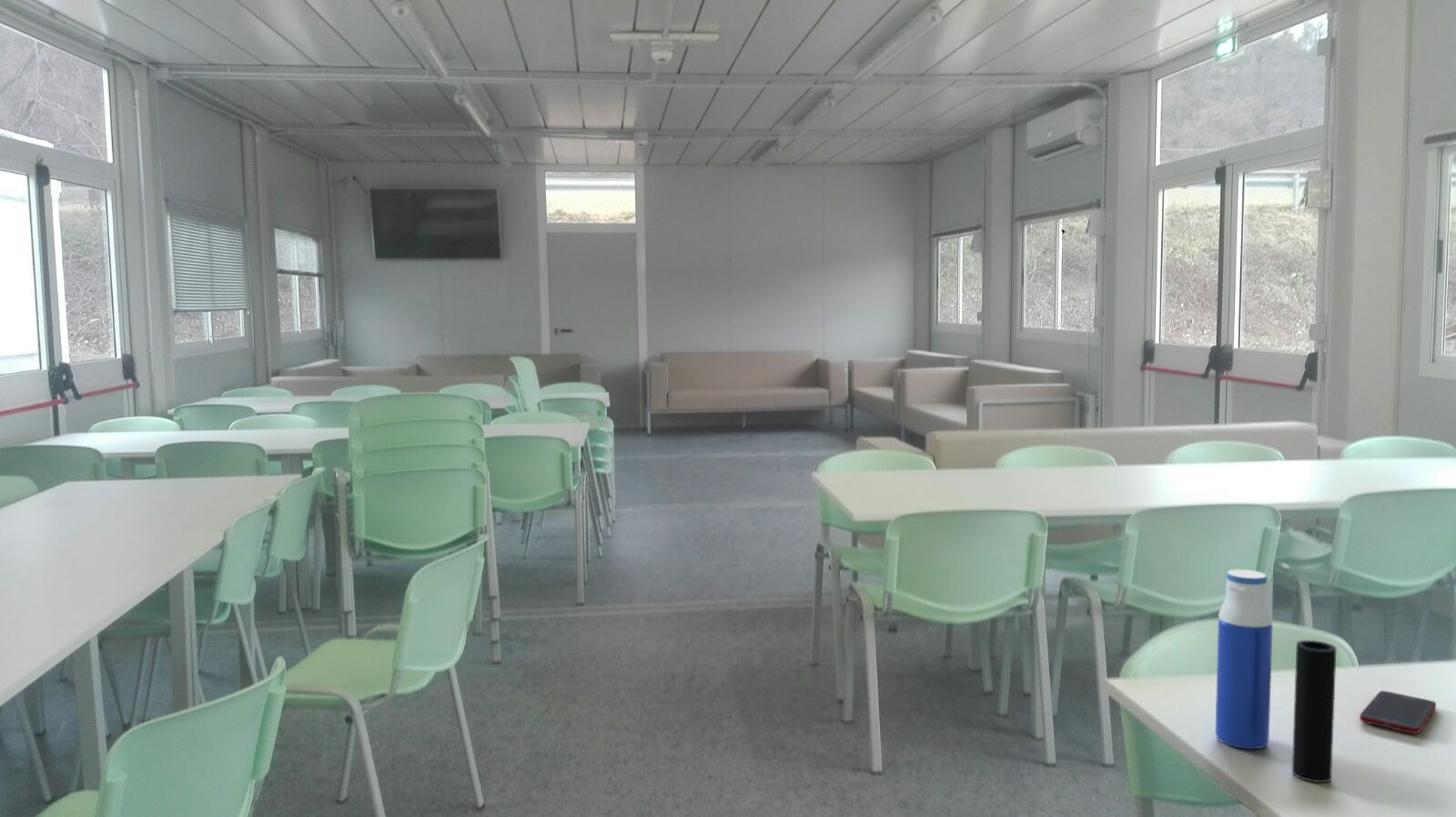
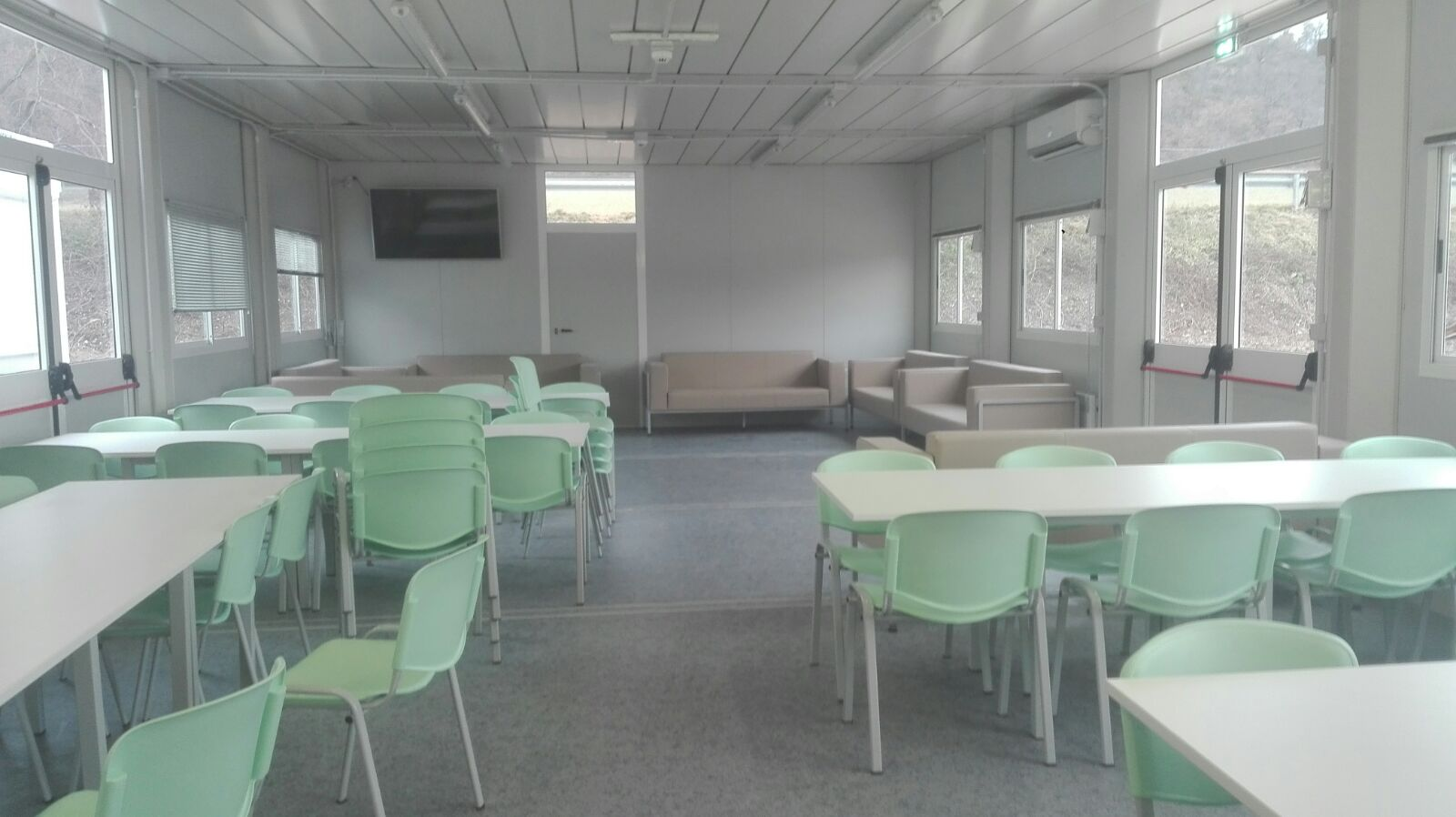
- cell phone [1359,690,1437,734]
- cup [1291,640,1337,783]
- water bottle [1215,569,1273,750]
